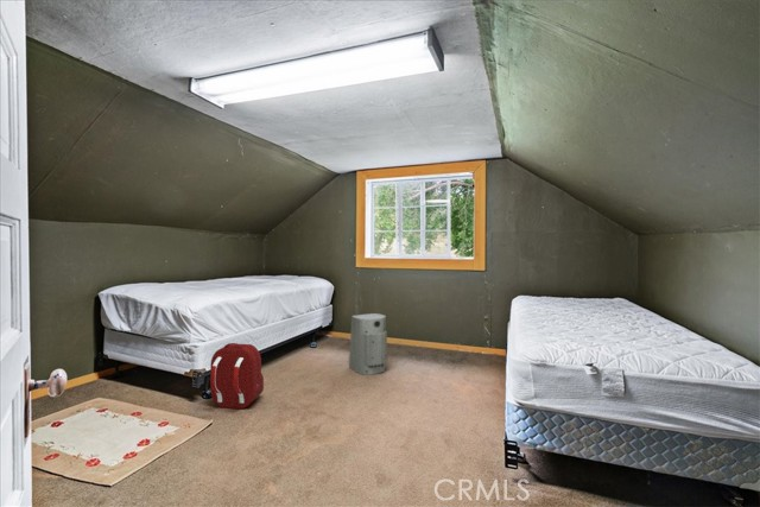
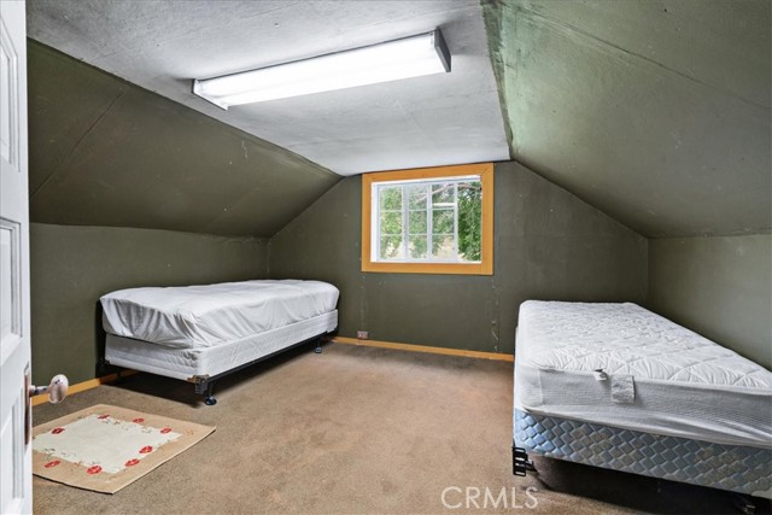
- fan [348,312,388,376]
- backpack [209,342,265,410]
